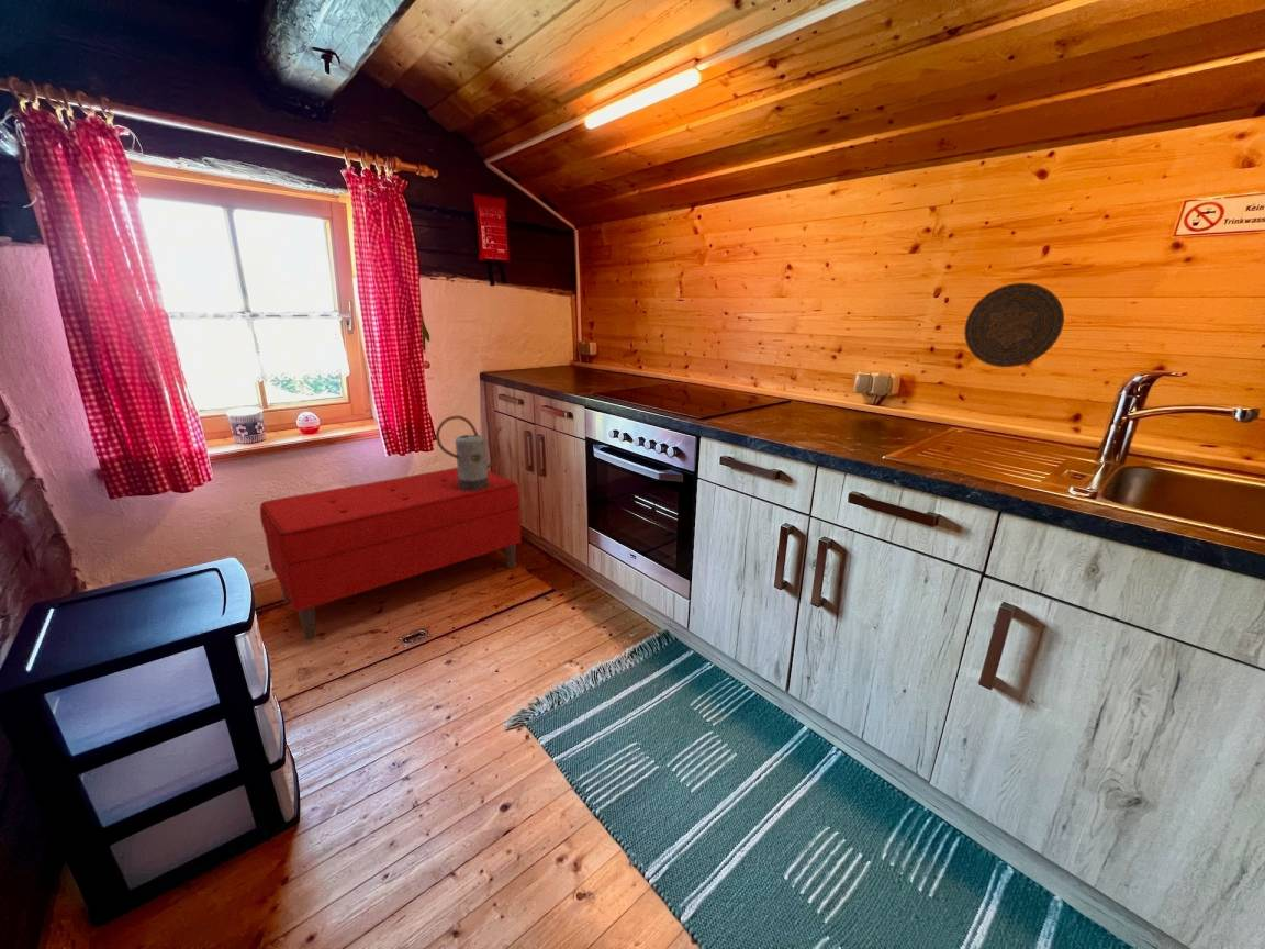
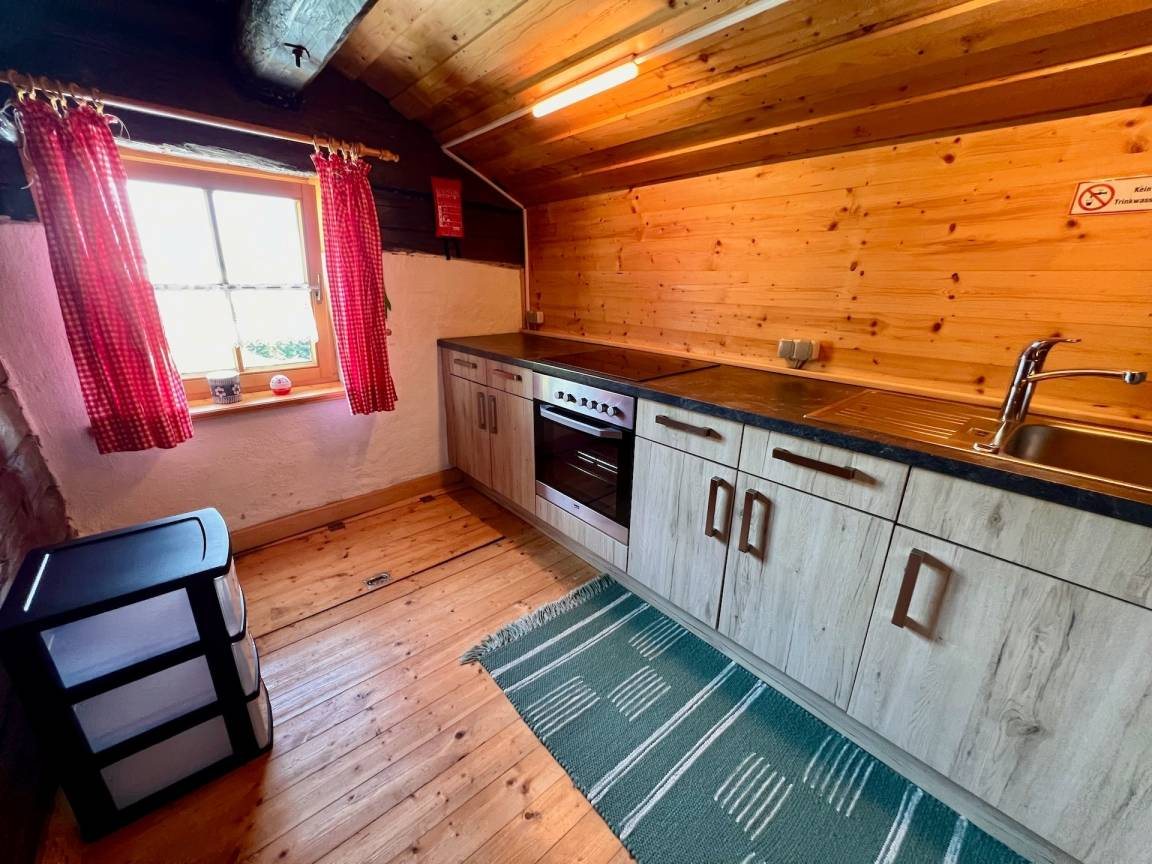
- bench [259,467,523,640]
- decorative plate [963,282,1065,368]
- watering can [435,414,503,491]
